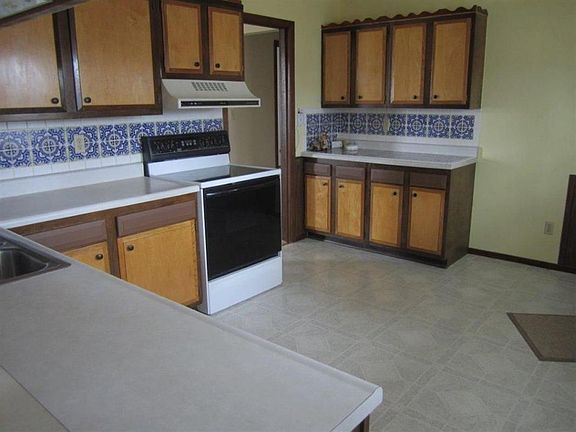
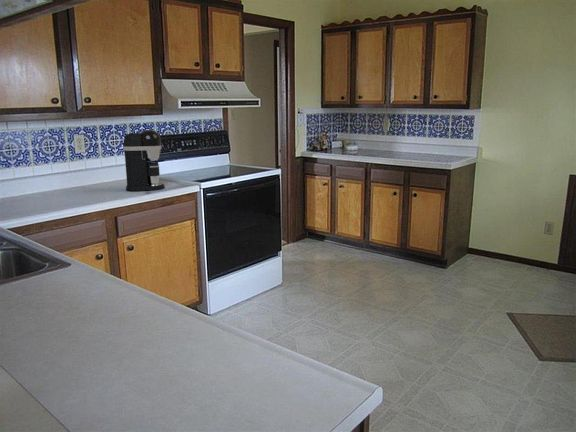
+ coffee maker [122,129,165,192]
